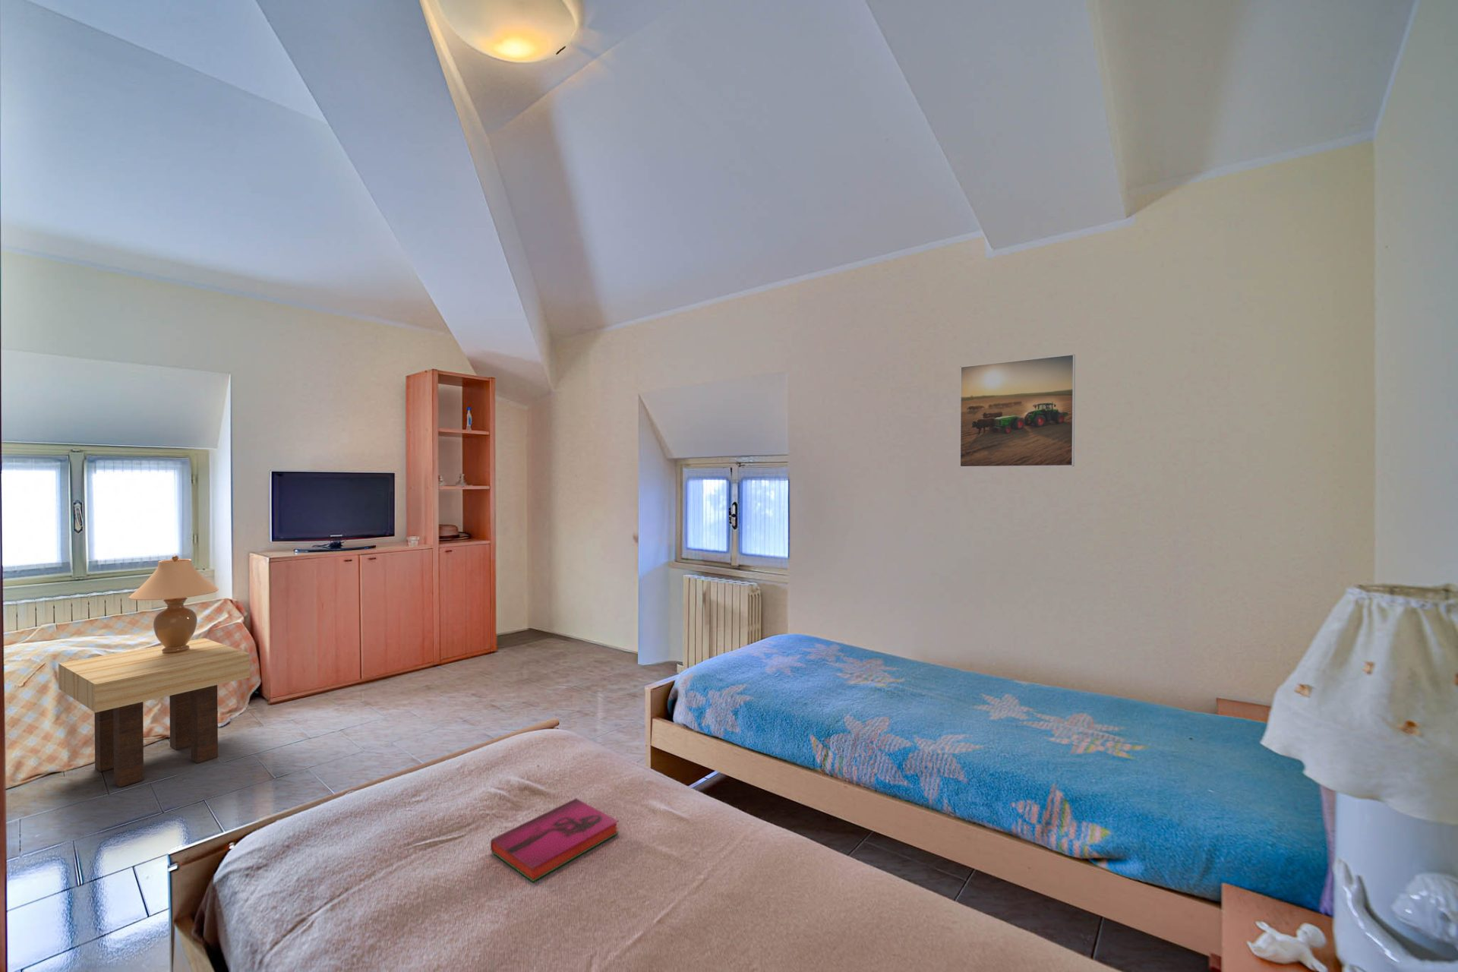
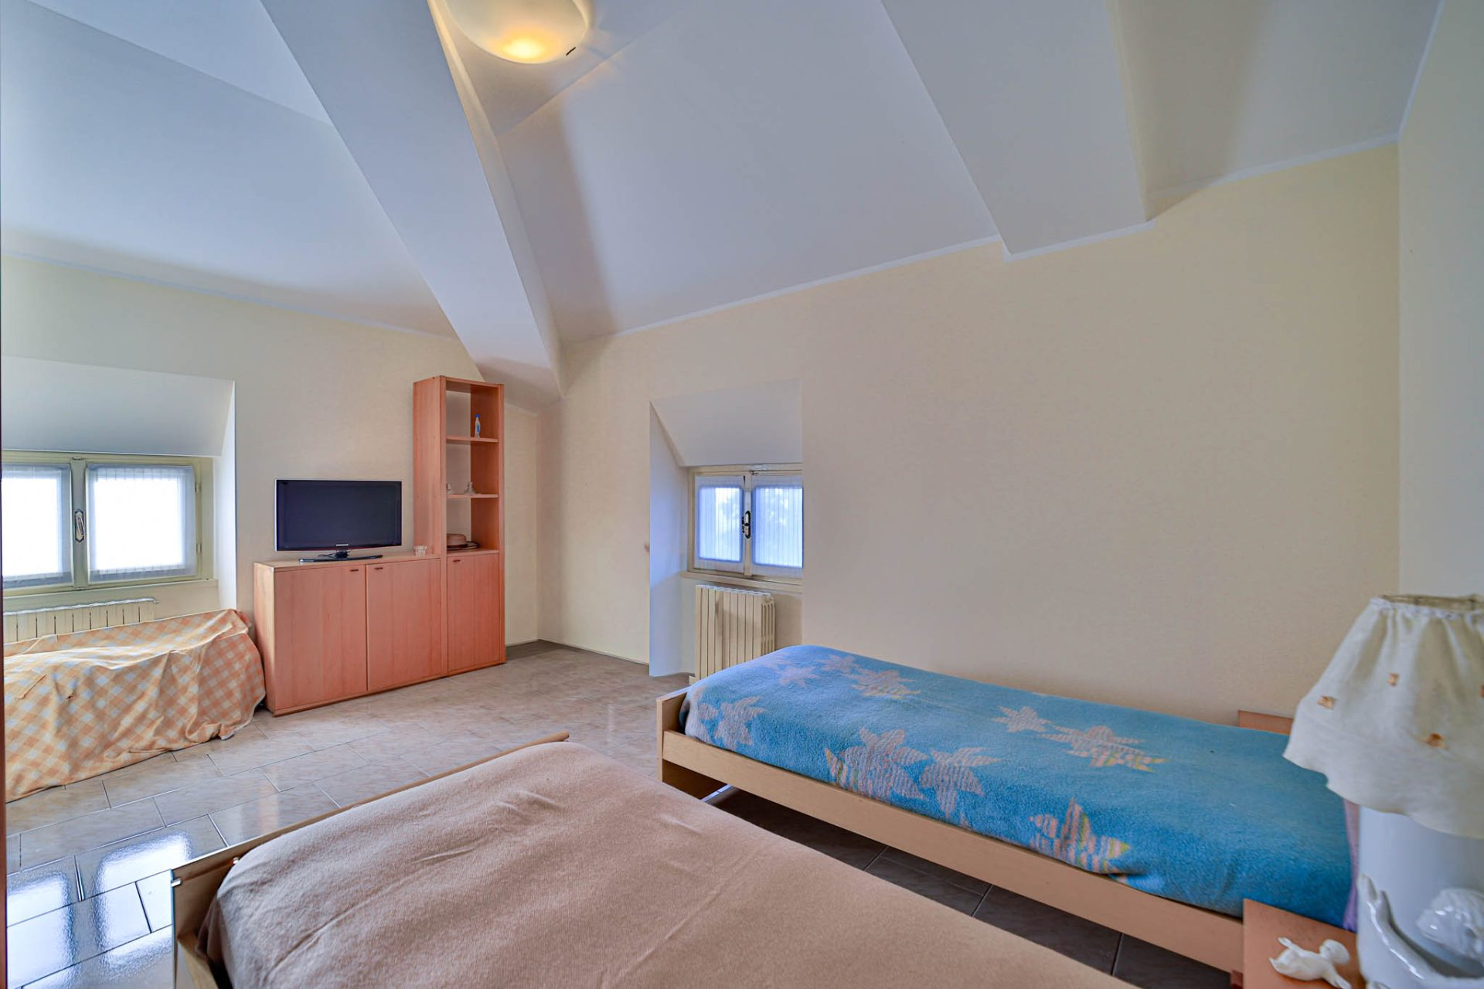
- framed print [959,353,1076,468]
- hardback book [489,797,619,882]
- side table [57,637,251,789]
- table lamp [128,555,219,653]
